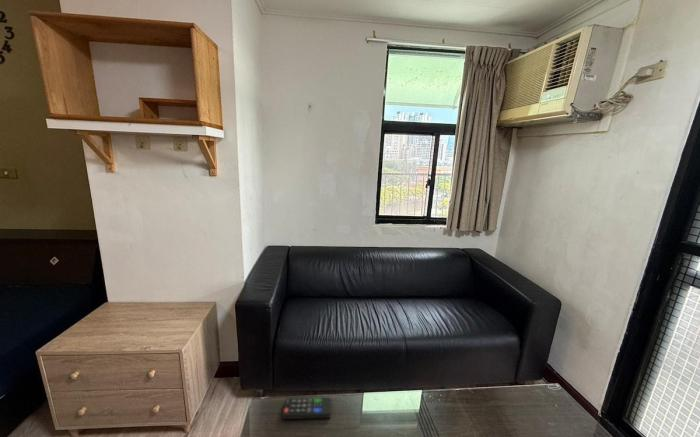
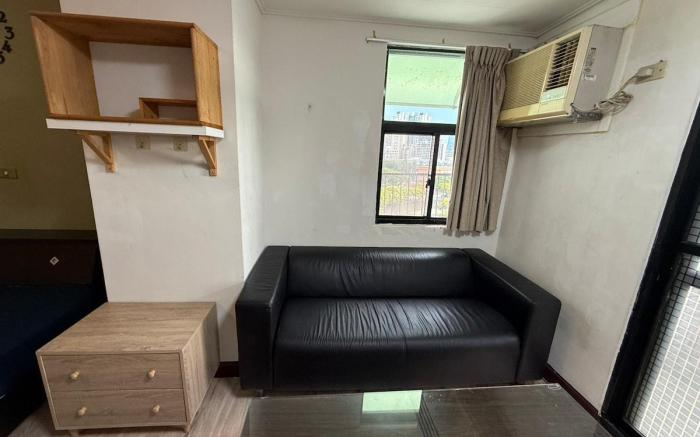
- remote control [282,396,332,420]
